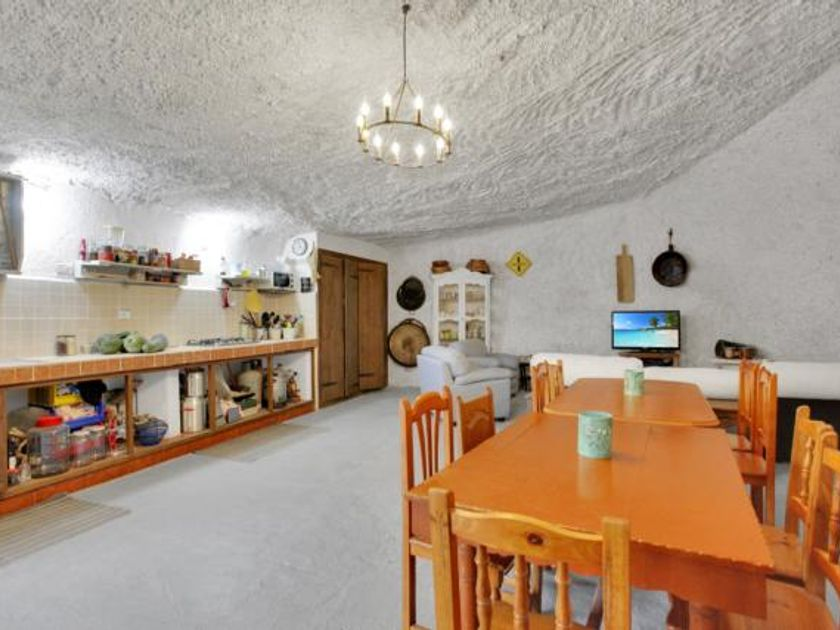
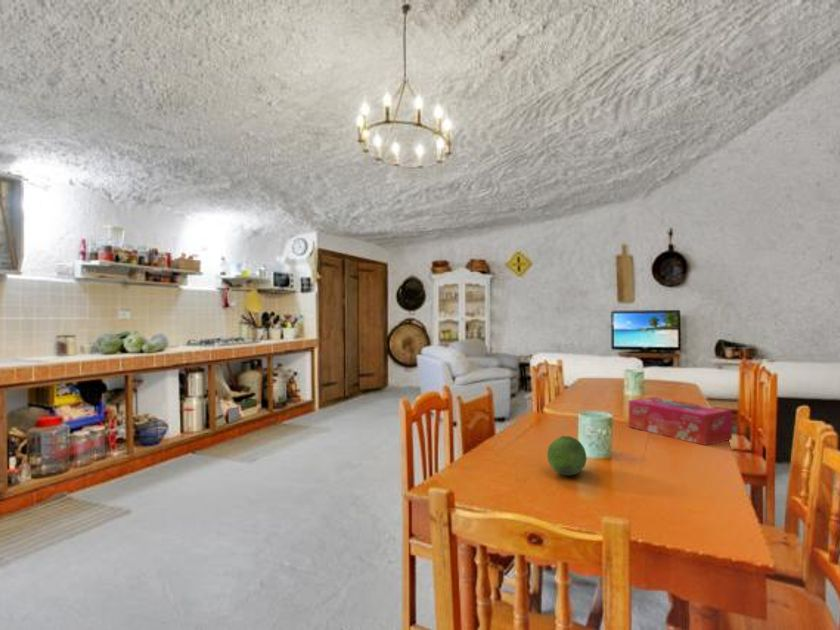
+ fruit [546,435,587,477]
+ tissue box [628,396,733,446]
